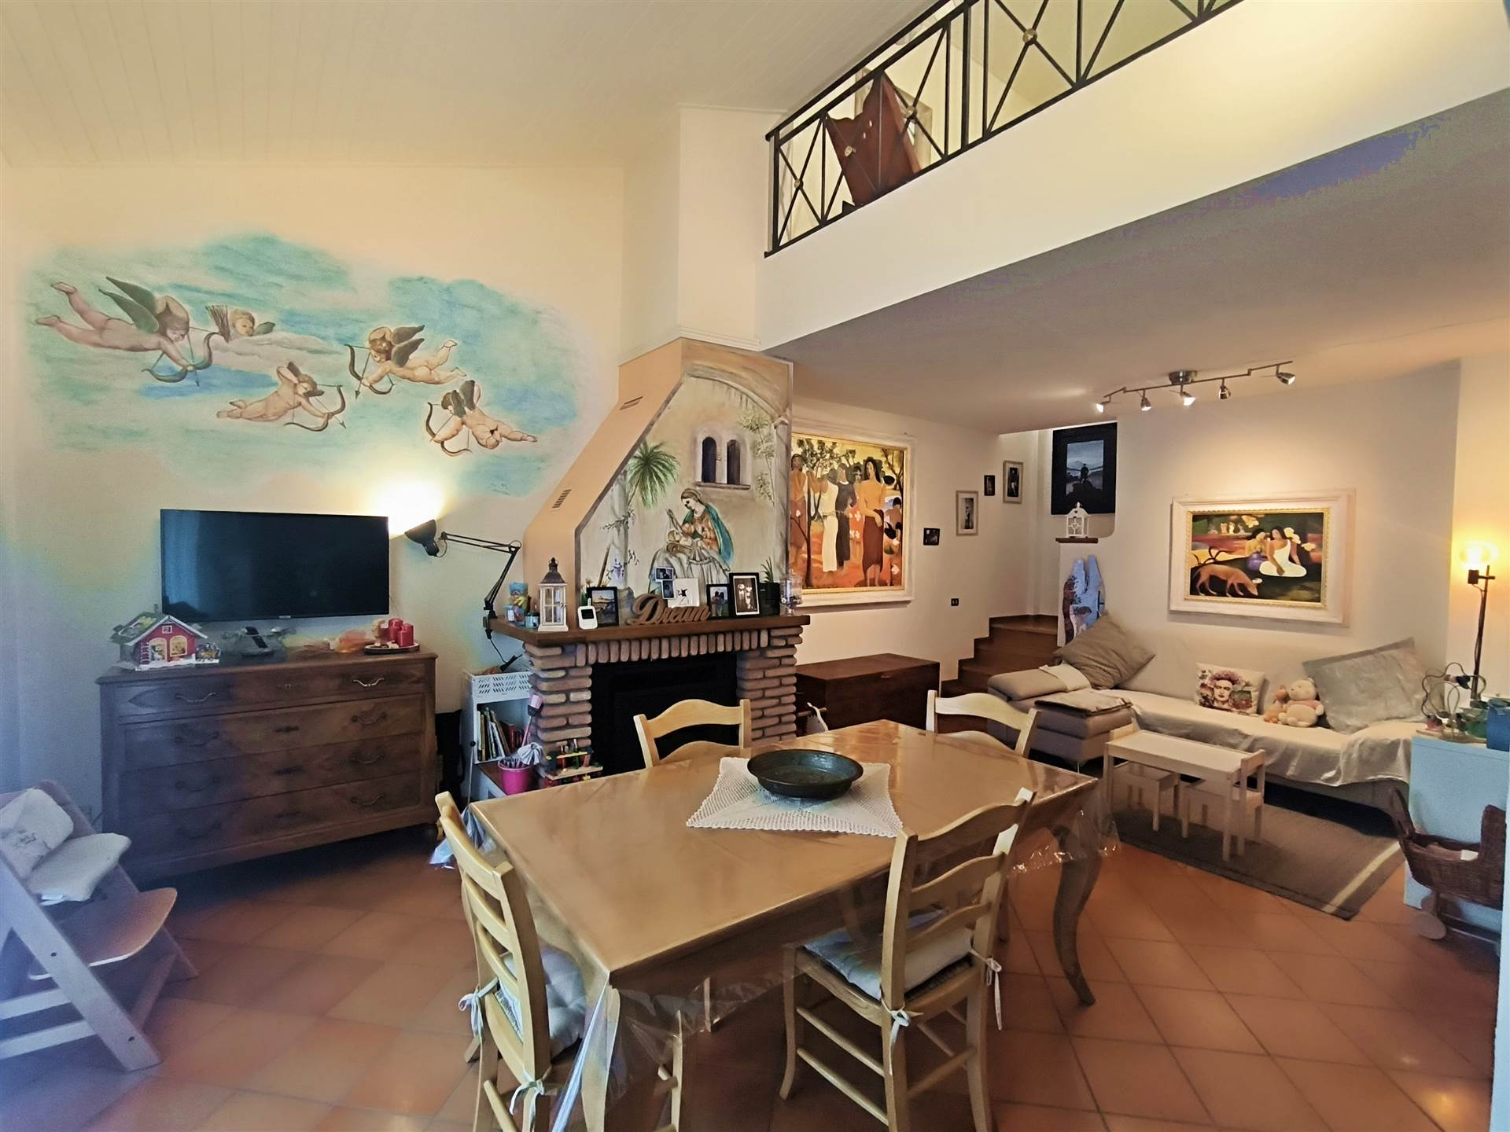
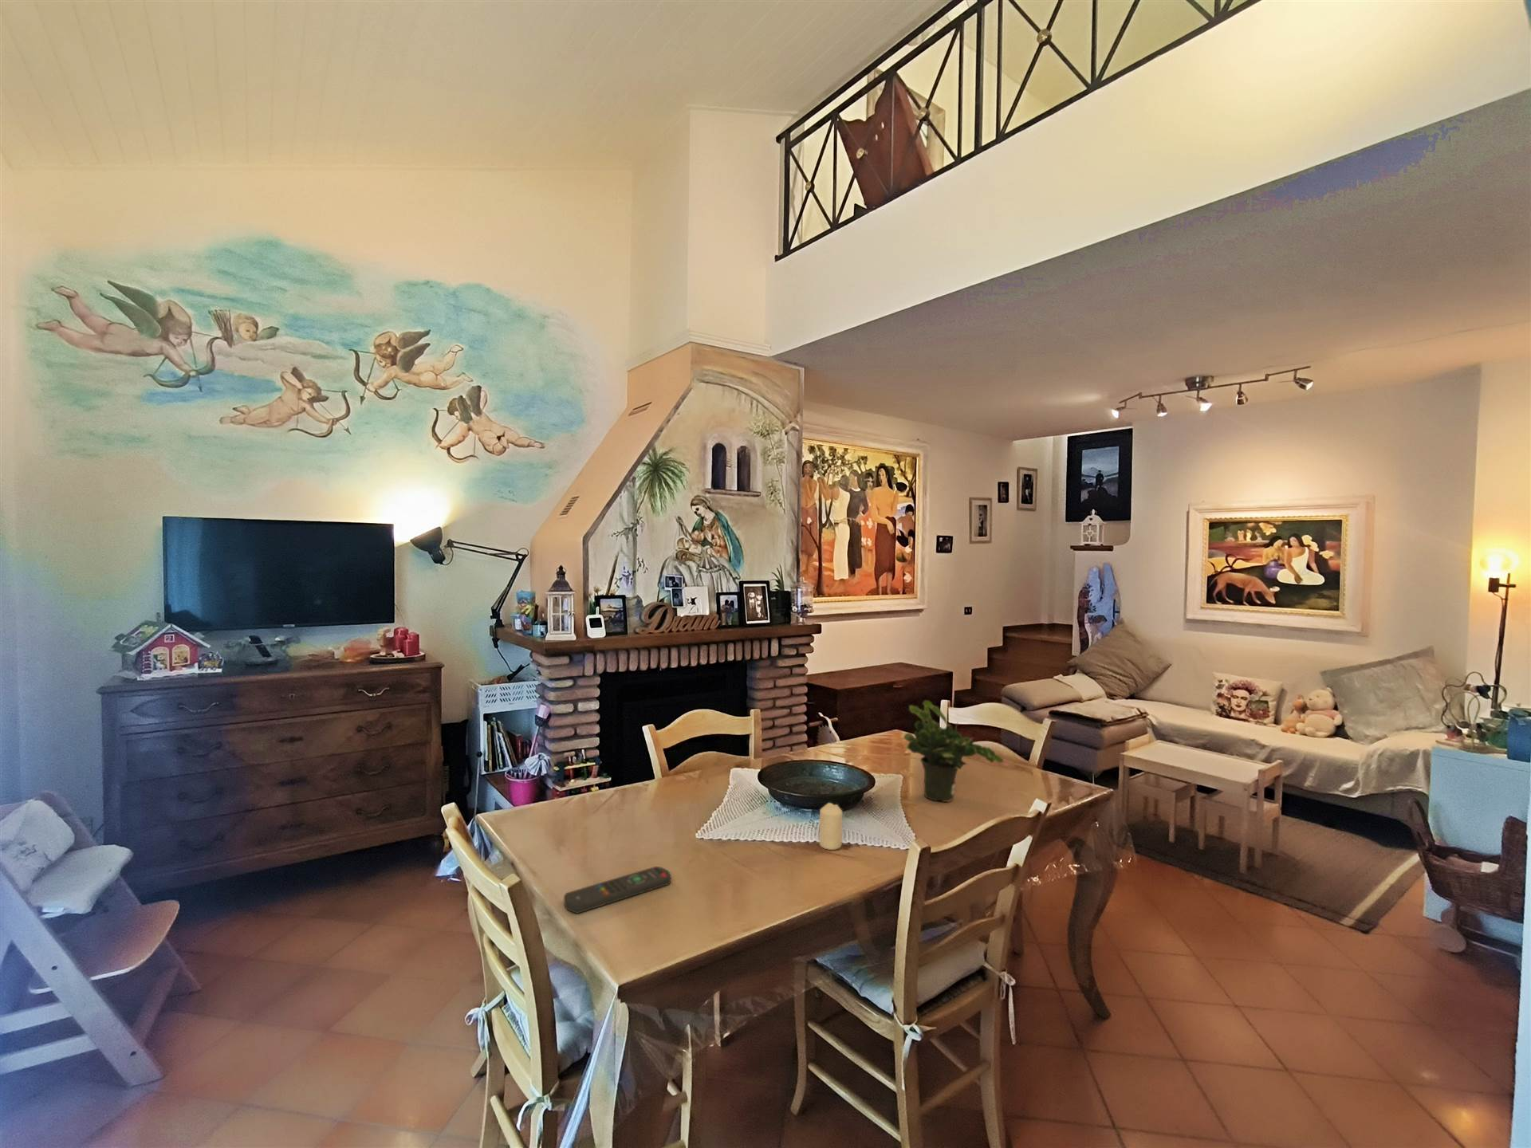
+ candle [819,802,843,850]
+ potted plant [903,699,1004,803]
+ remote control [563,866,671,914]
